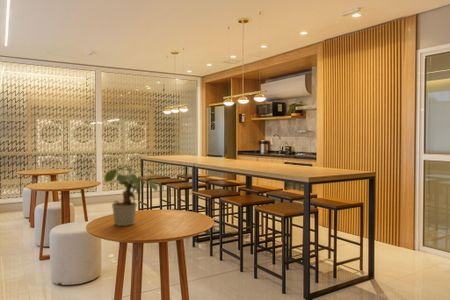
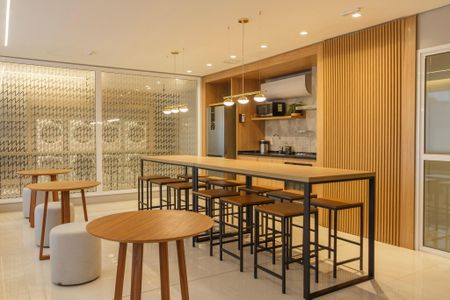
- potted plant [103,165,165,227]
